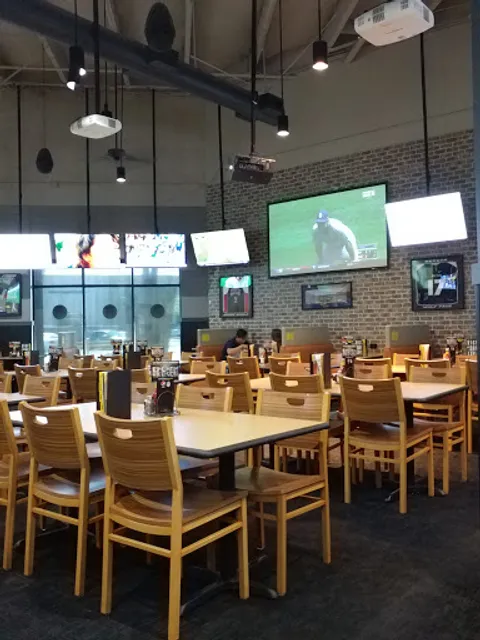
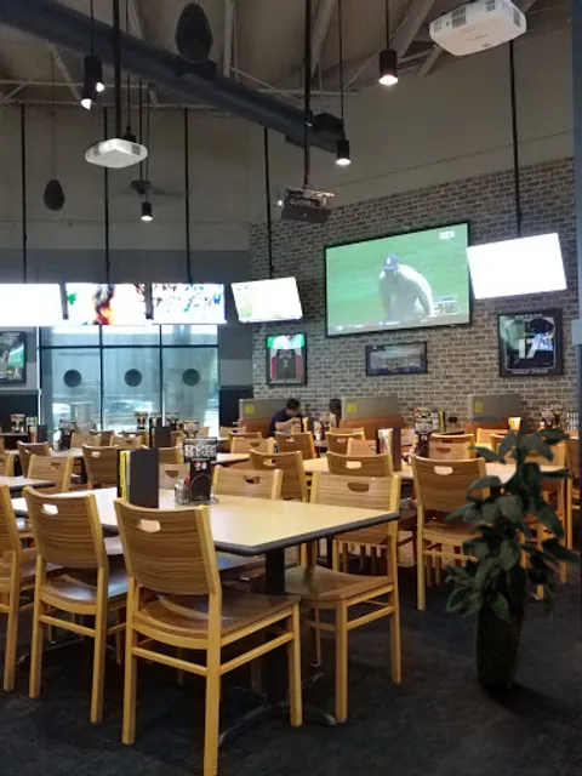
+ indoor plant [443,415,581,690]
